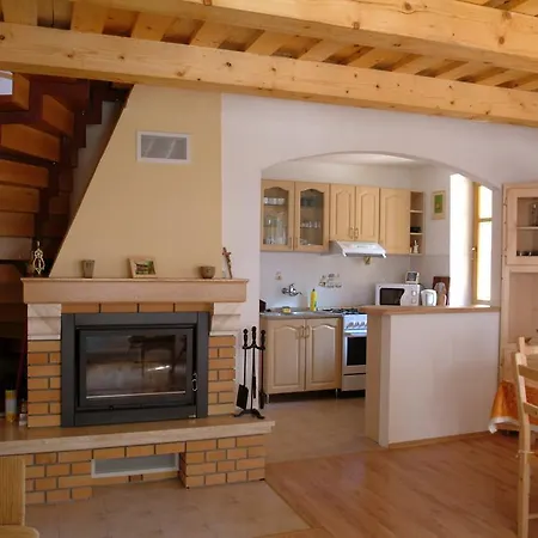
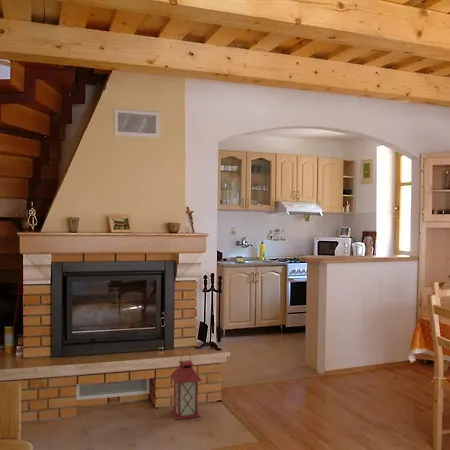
+ lantern [169,348,203,421]
